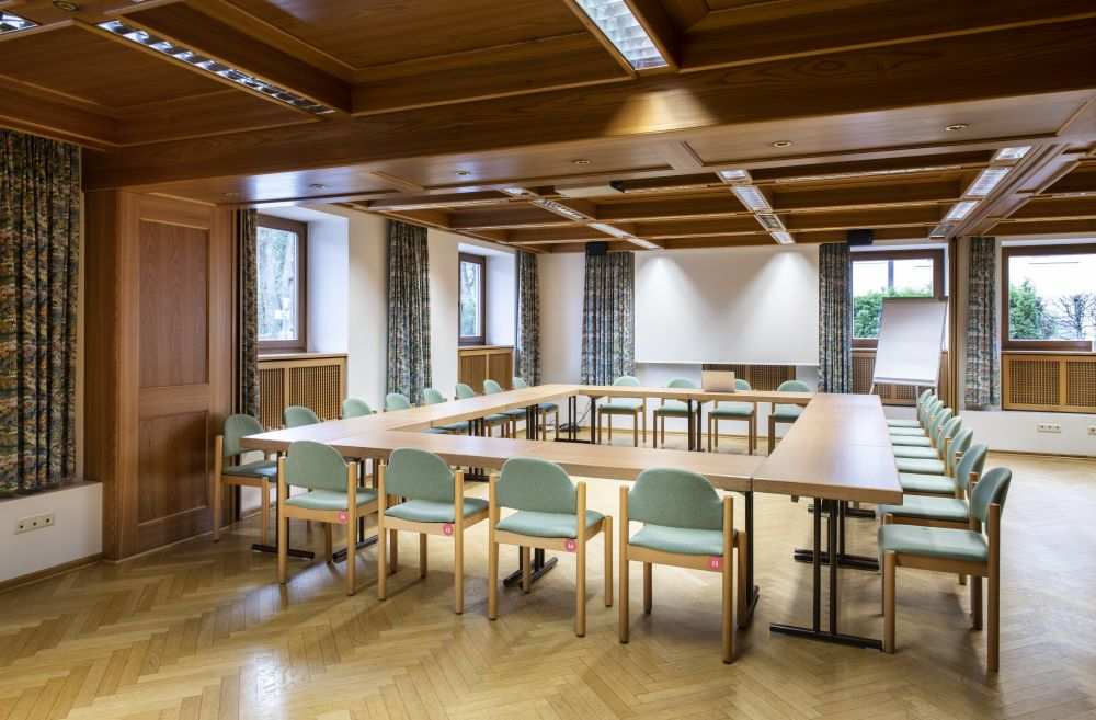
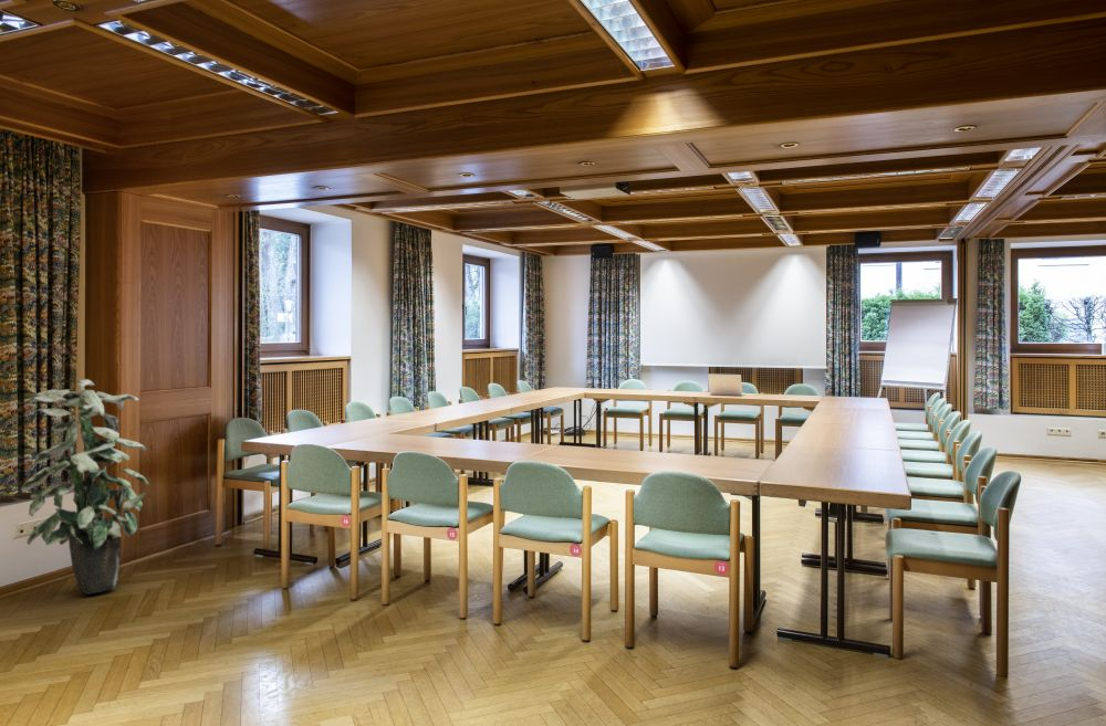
+ indoor plant [20,378,150,596]
